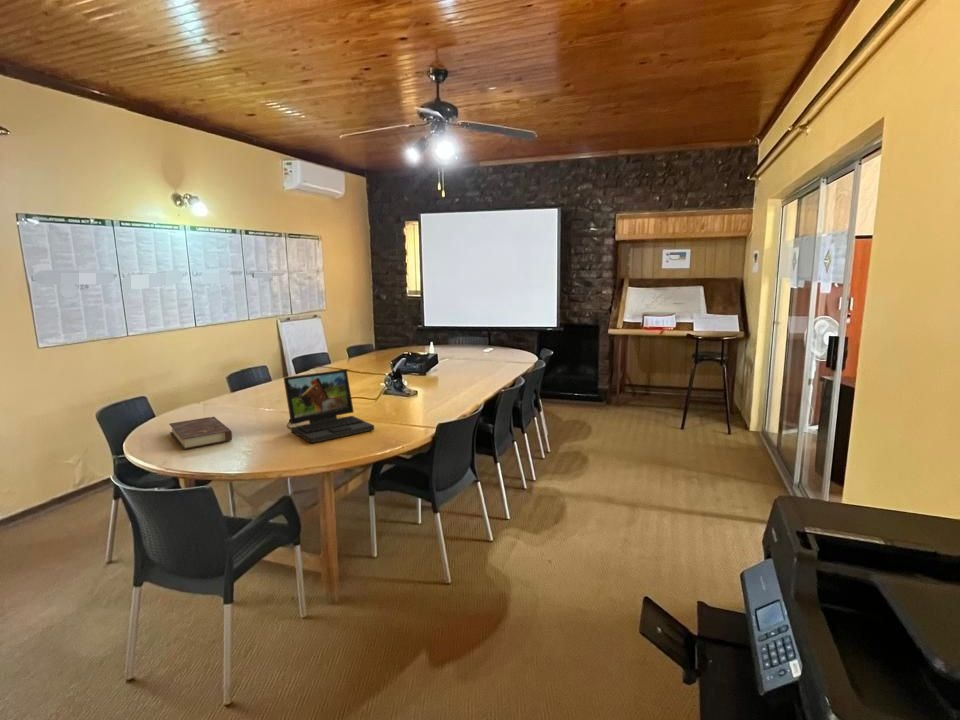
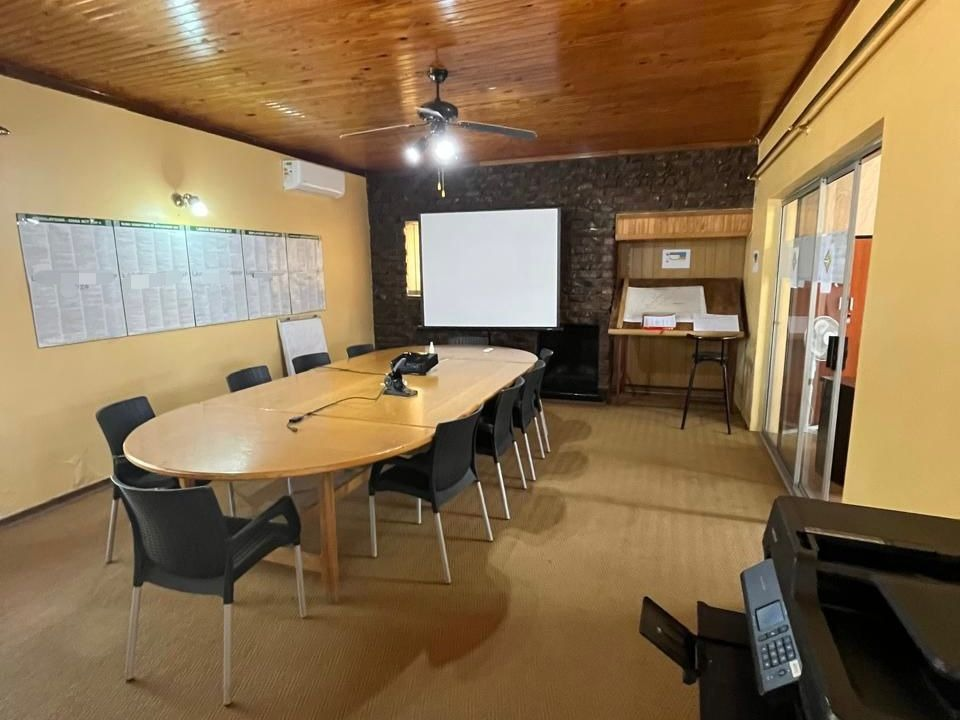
- book [168,416,233,450]
- laptop [283,368,375,444]
